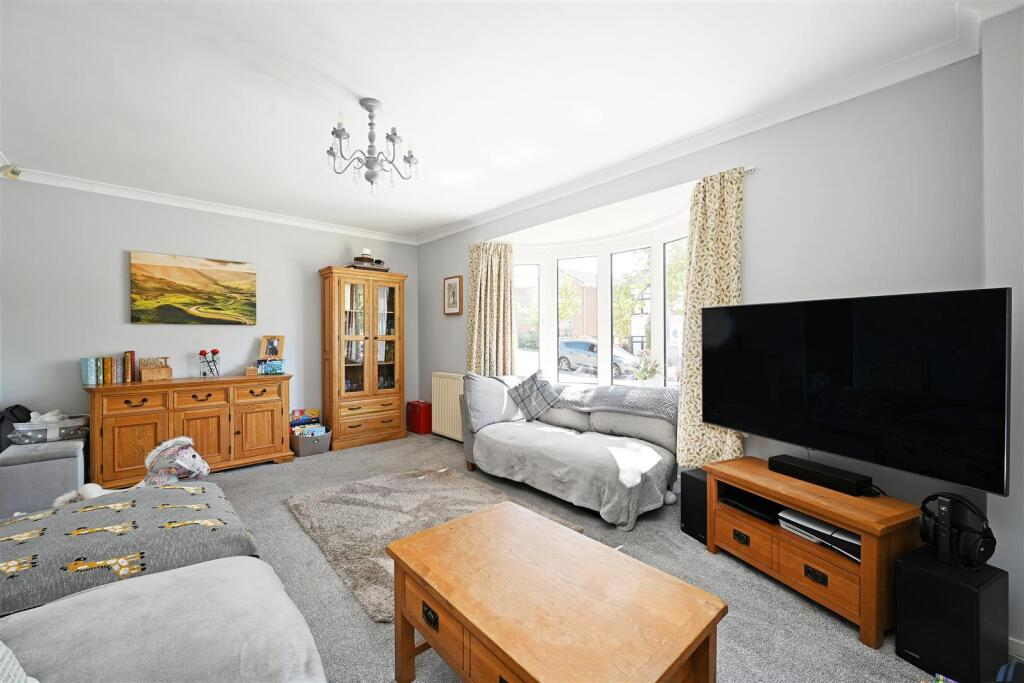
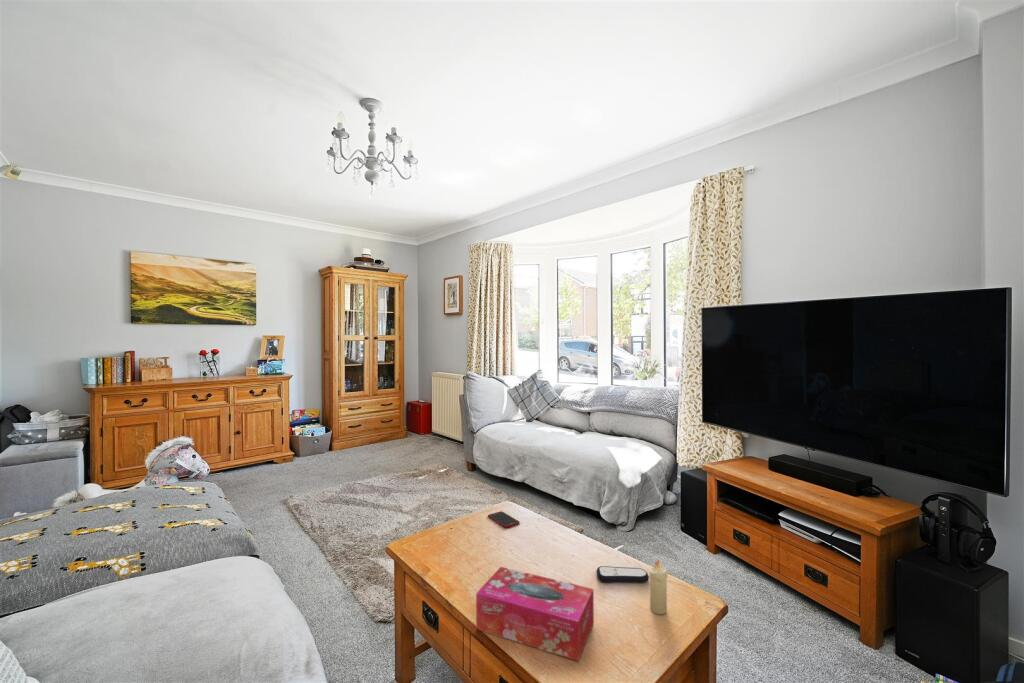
+ cell phone [487,510,521,529]
+ tissue box [475,566,595,662]
+ remote control [596,565,650,584]
+ candle [648,559,669,615]
